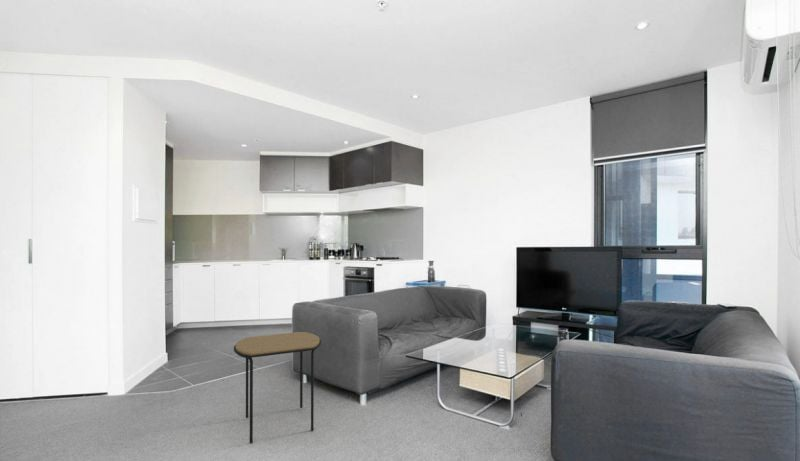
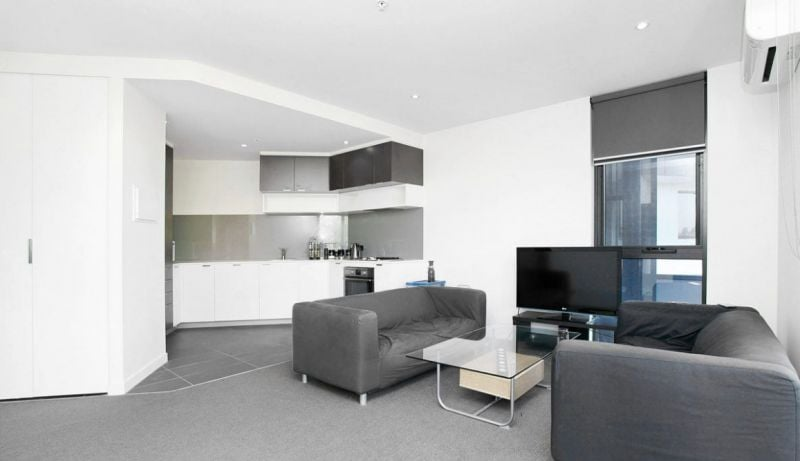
- side table [233,331,322,445]
